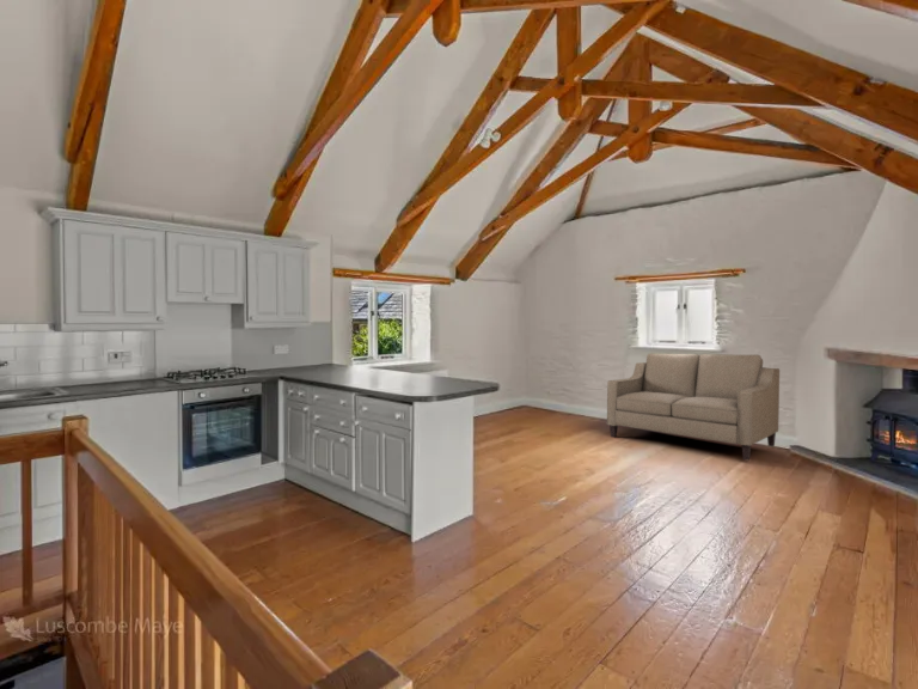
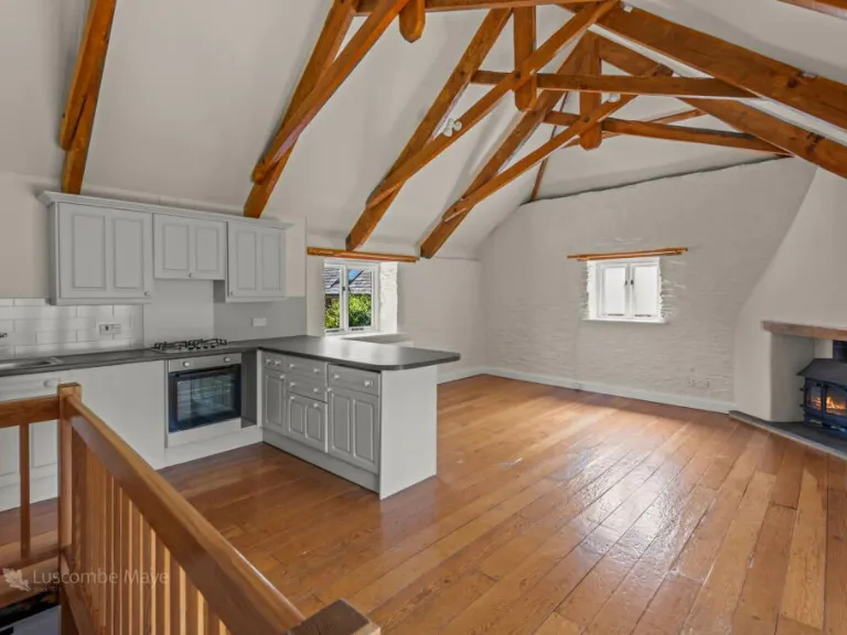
- sofa [606,352,781,462]
